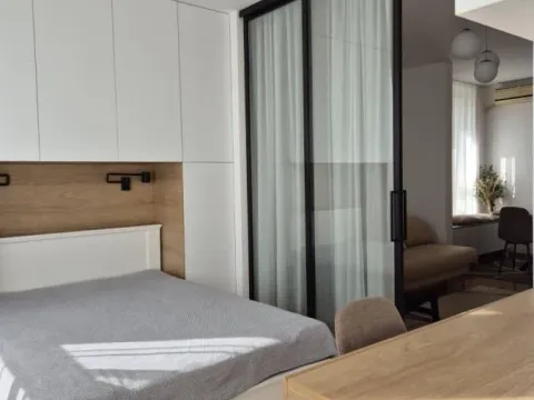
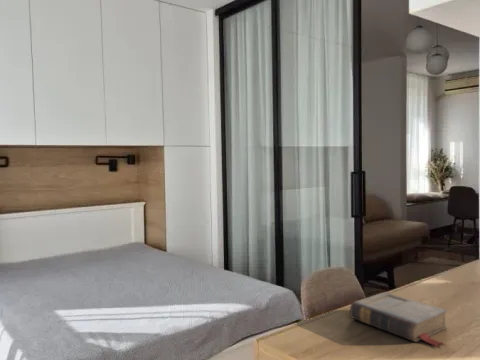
+ book [349,291,448,349]
